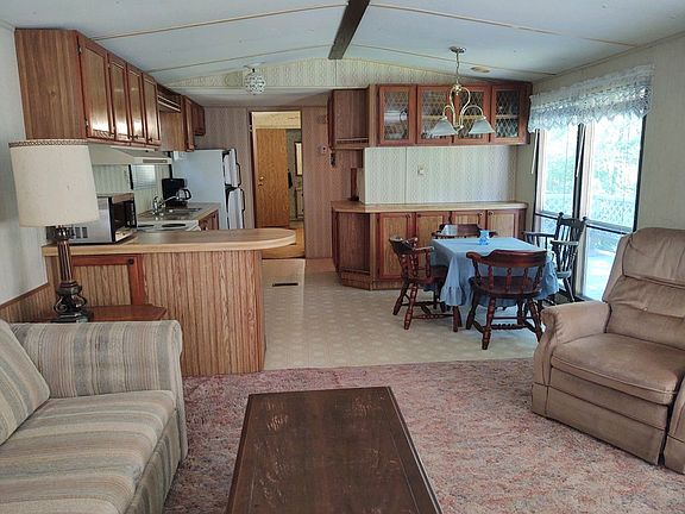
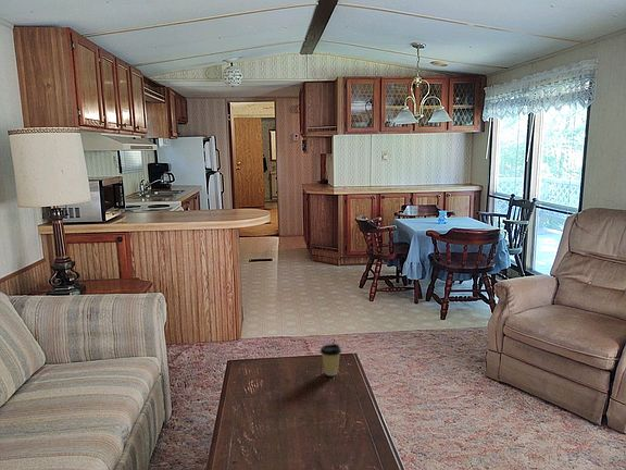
+ coffee cup [320,343,342,376]
